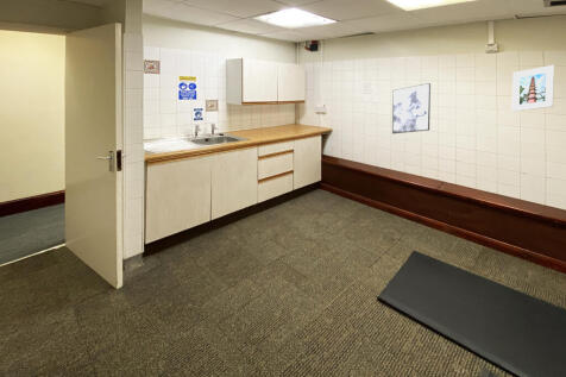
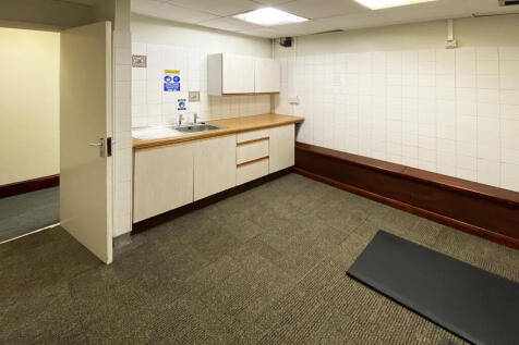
- wall art [391,82,432,134]
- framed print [510,64,555,113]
